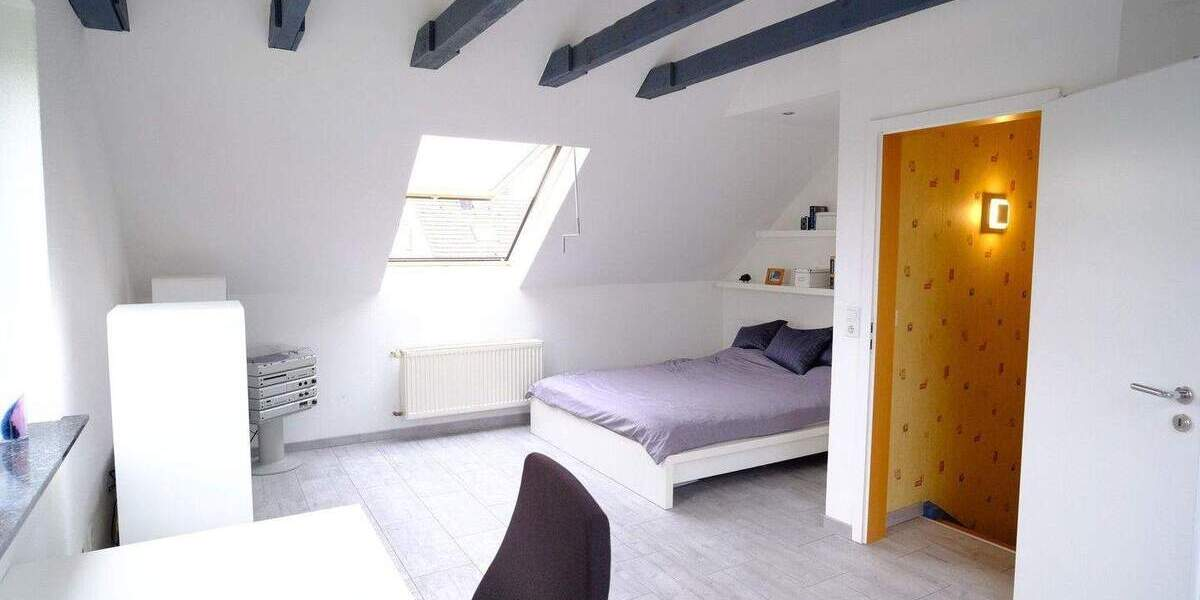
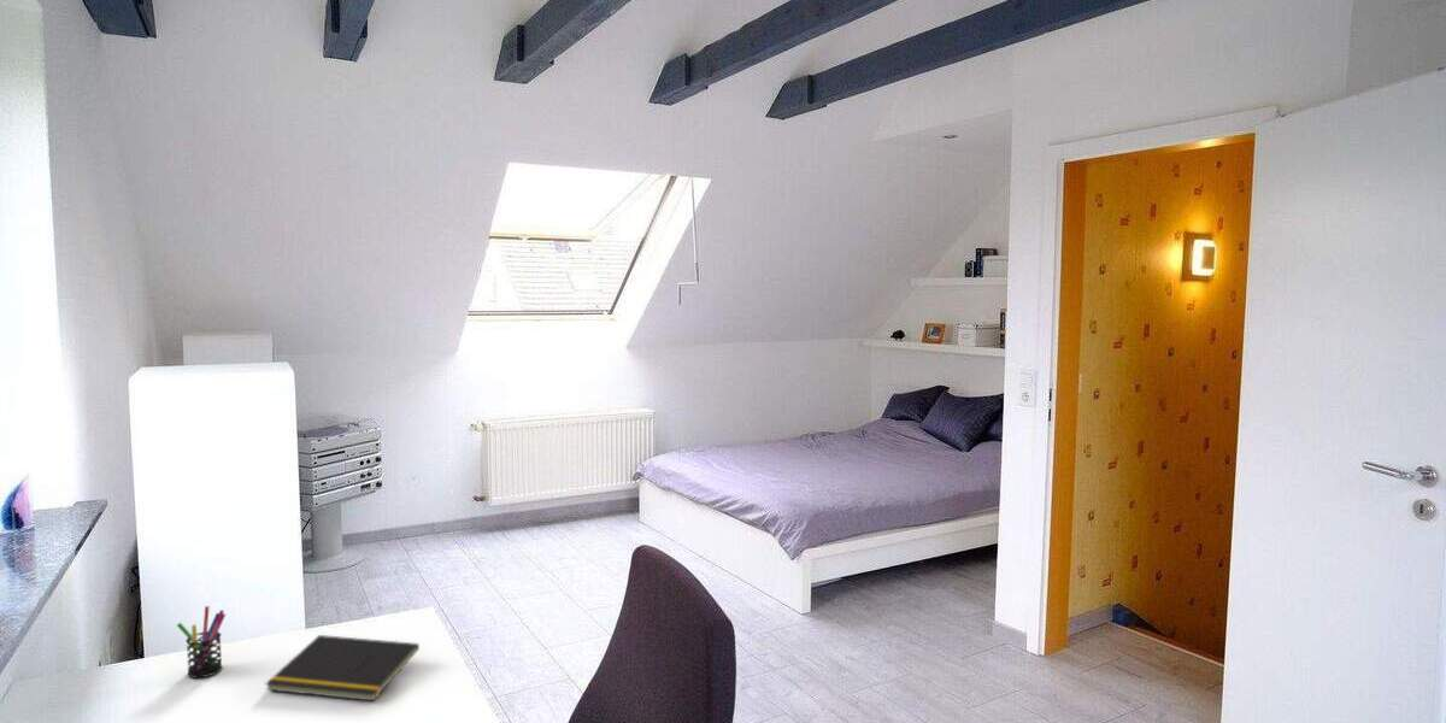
+ pen holder [176,605,227,678]
+ notepad [264,634,421,701]
